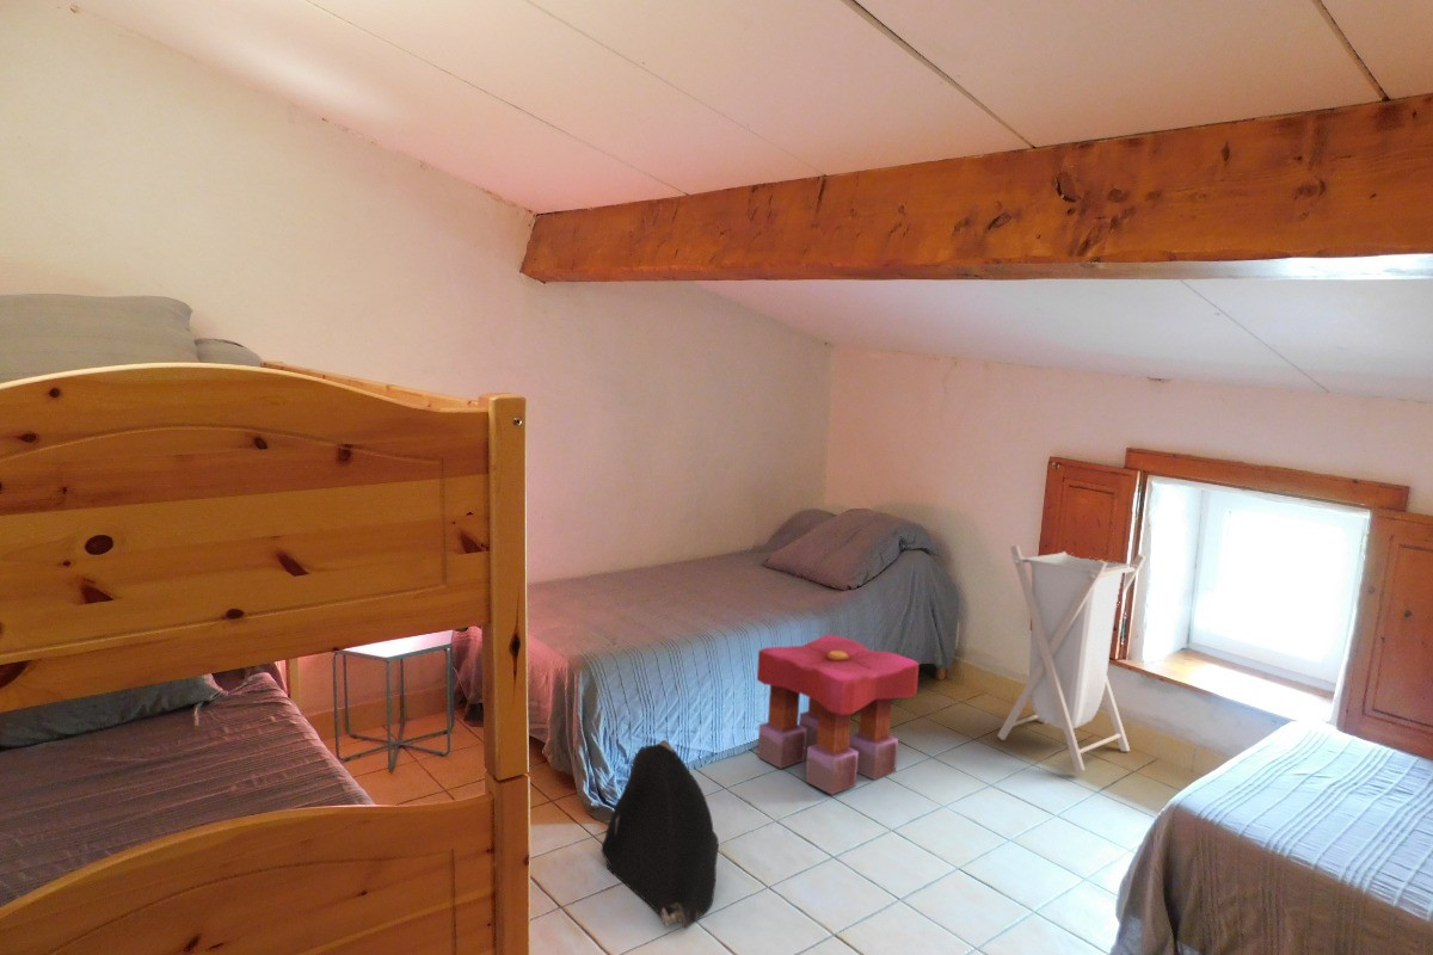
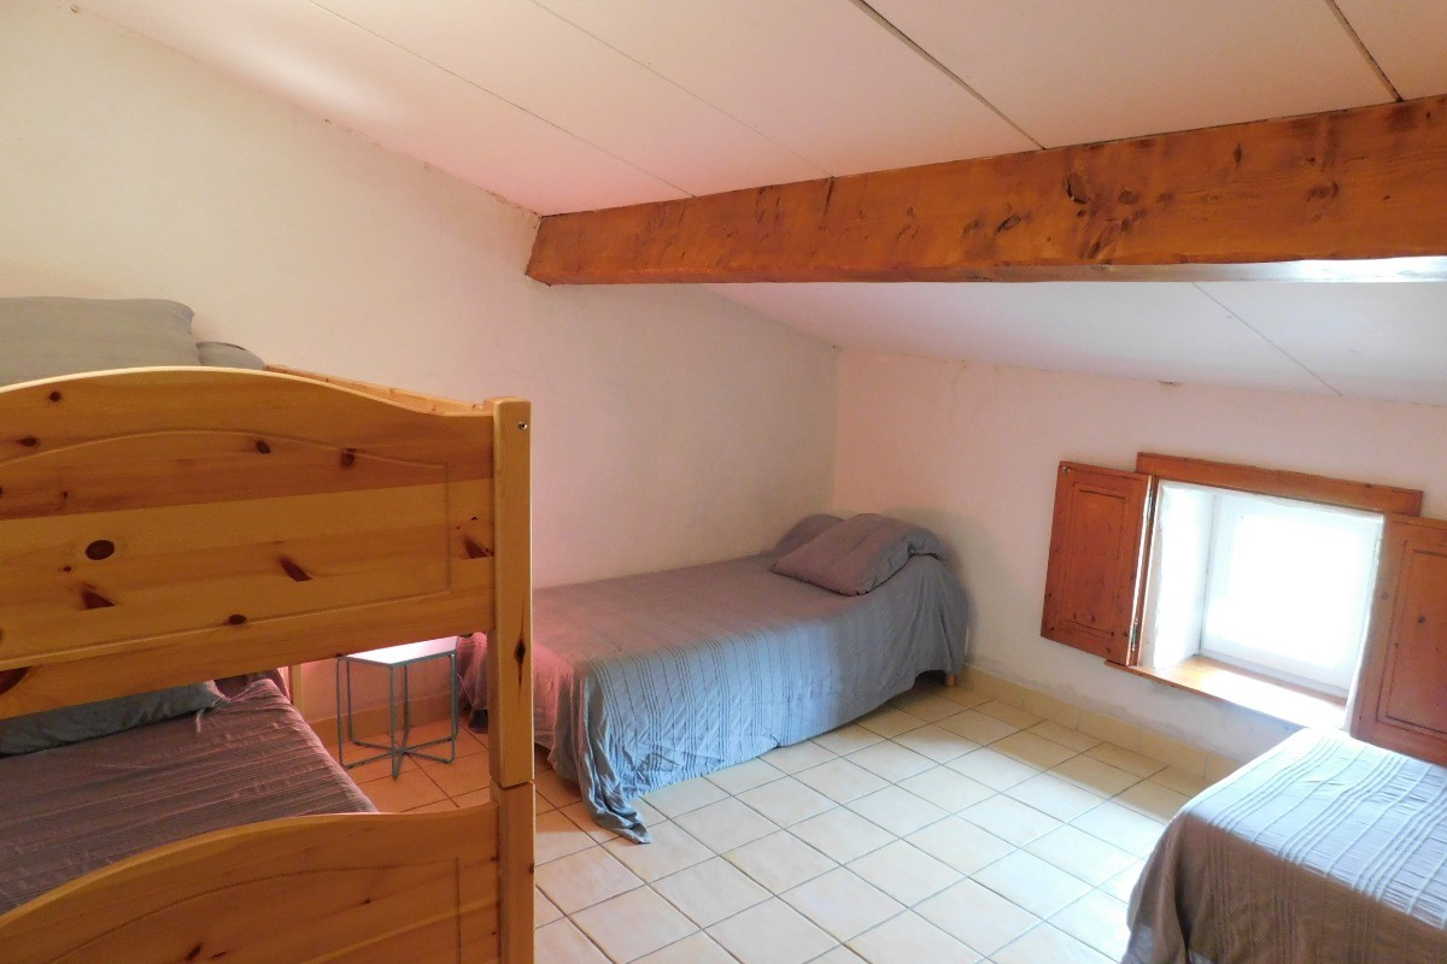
- laundry hamper [996,544,1148,772]
- backpack [599,739,720,930]
- stool [756,634,921,796]
